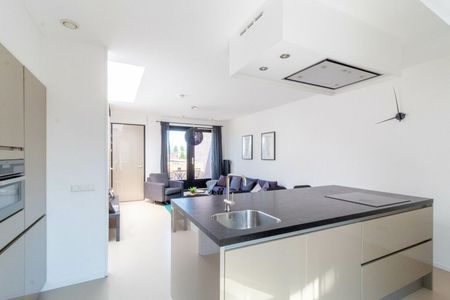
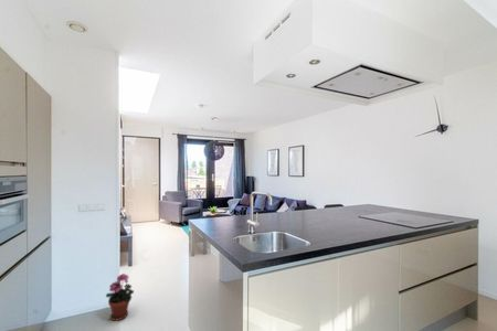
+ potted plant [105,273,135,322]
